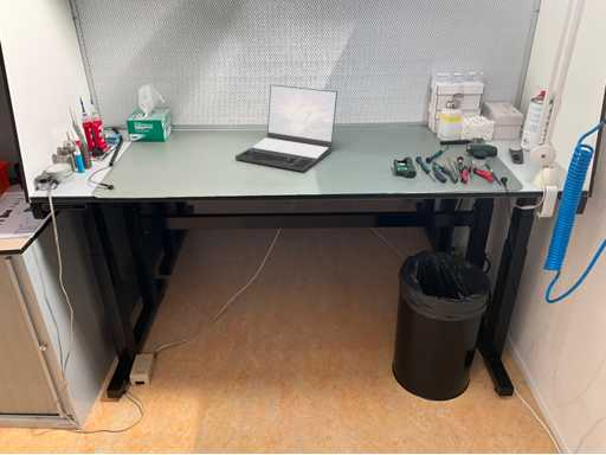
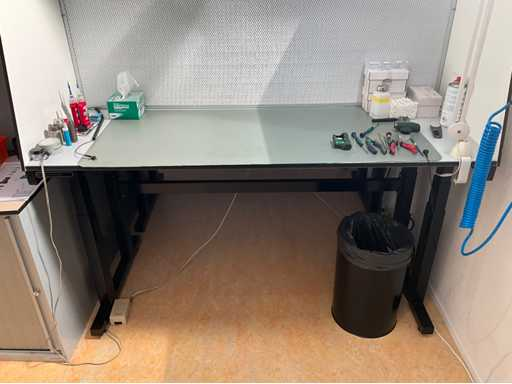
- laptop [234,84,339,173]
